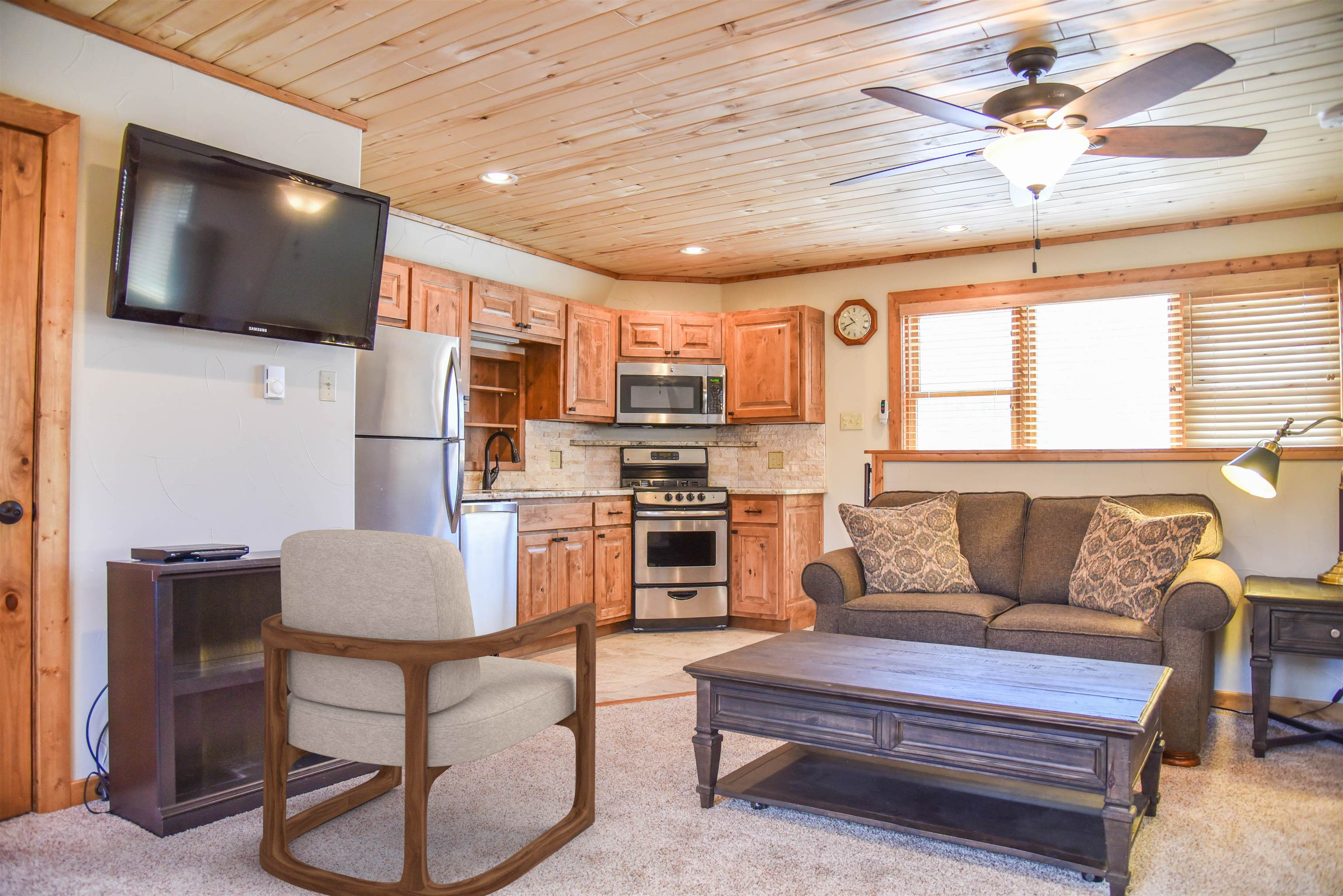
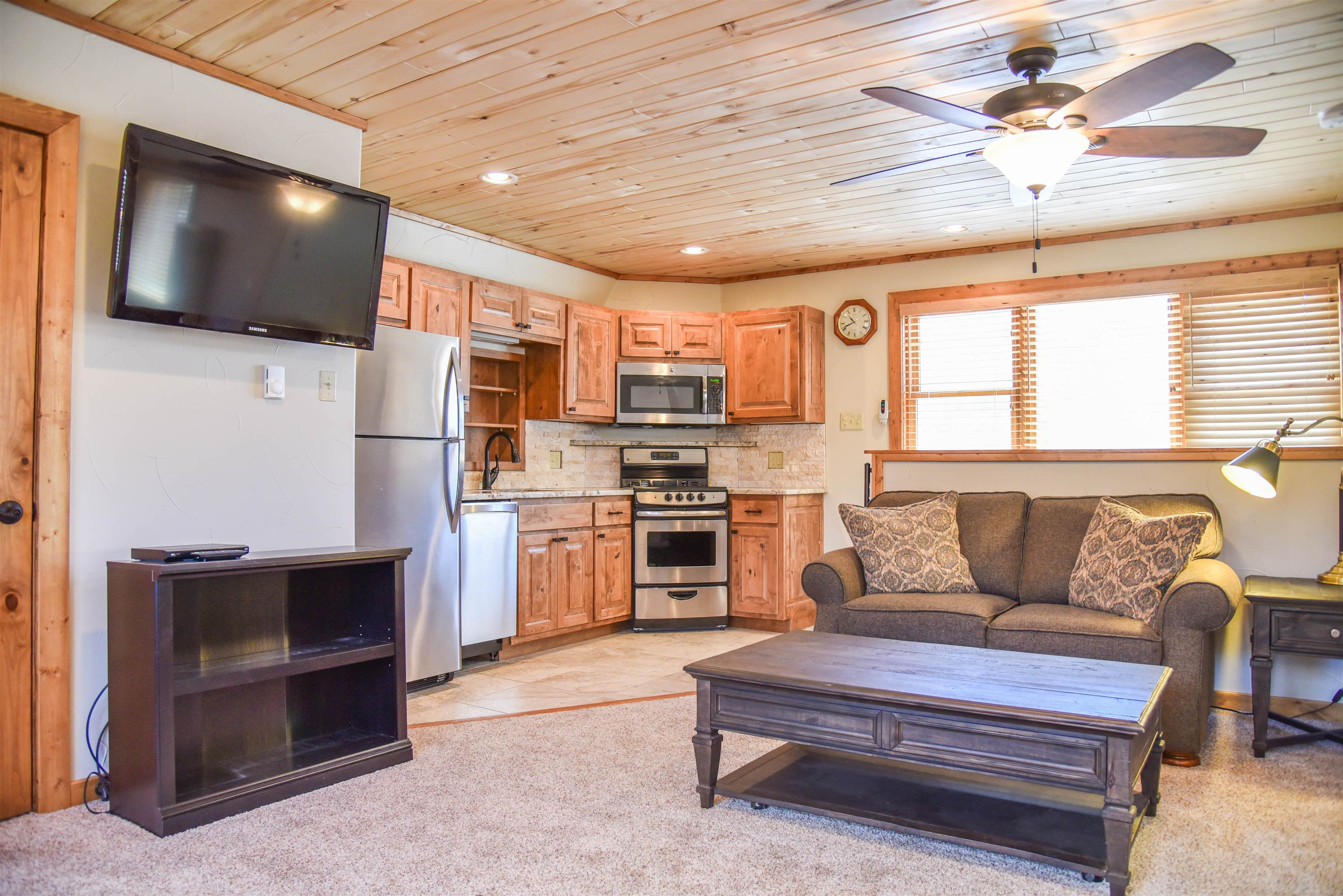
- armchair [259,529,597,896]
